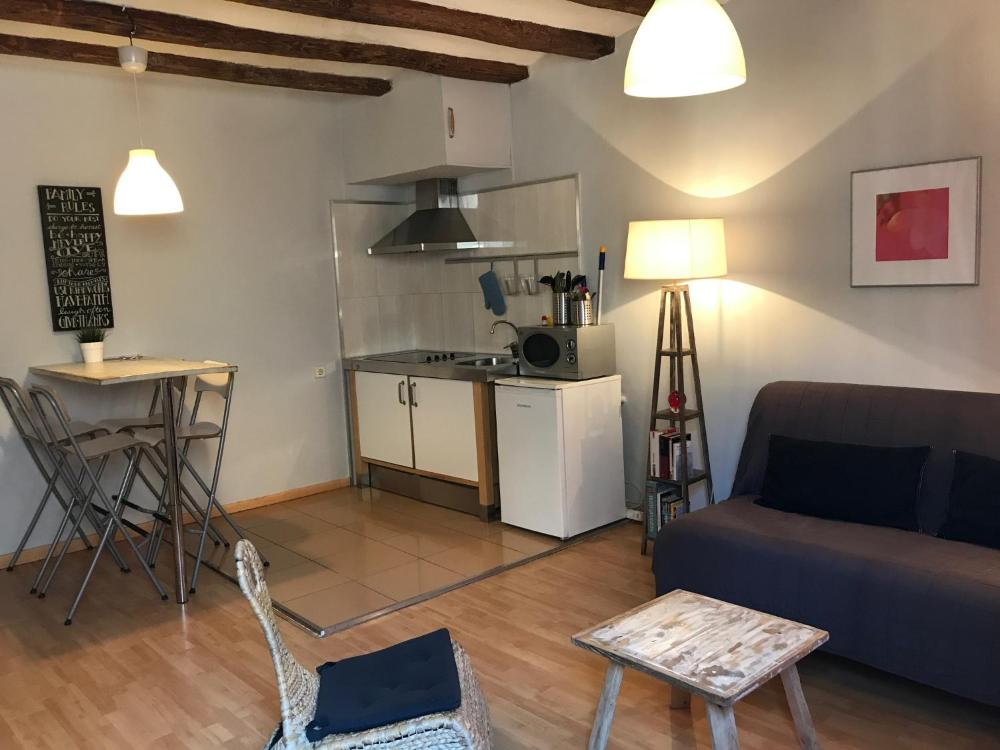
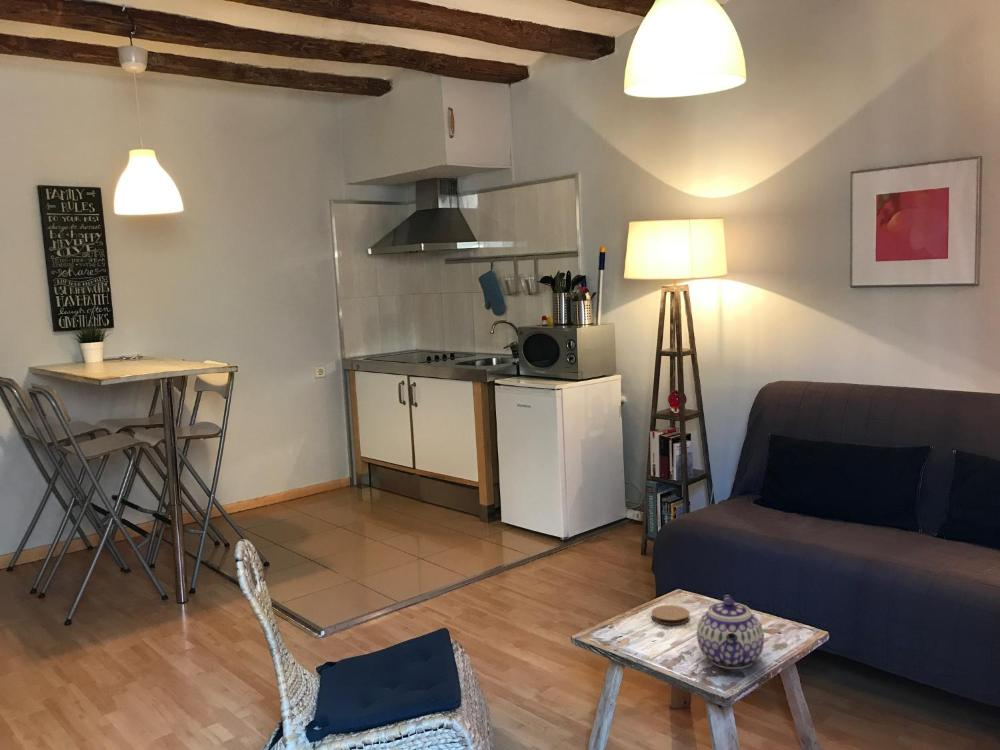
+ coaster [650,604,691,626]
+ teapot [696,594,765,670]
